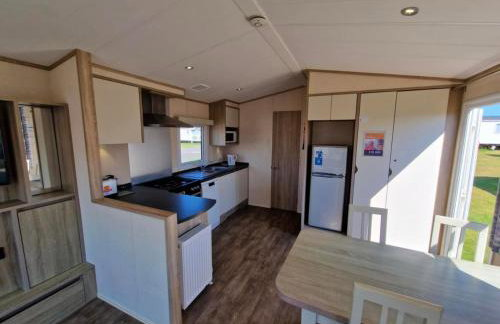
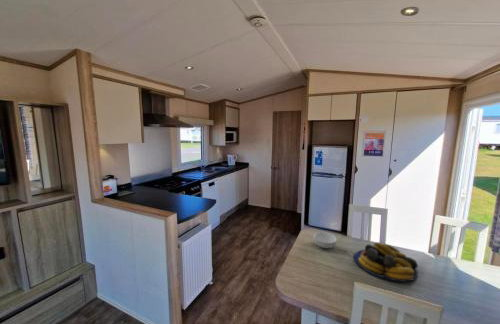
+ cereal bowl [313,231,338,249]
+ fruit bowl [353,241,419,283]
